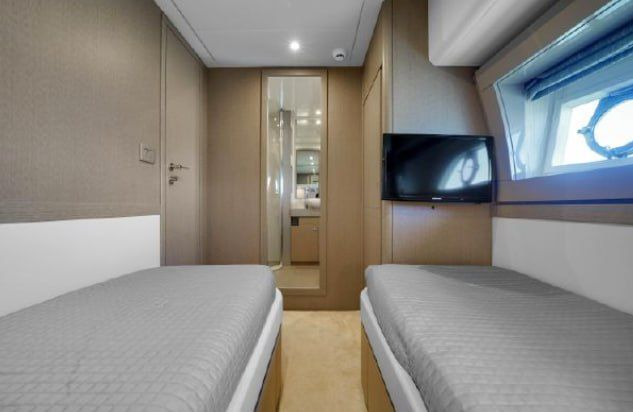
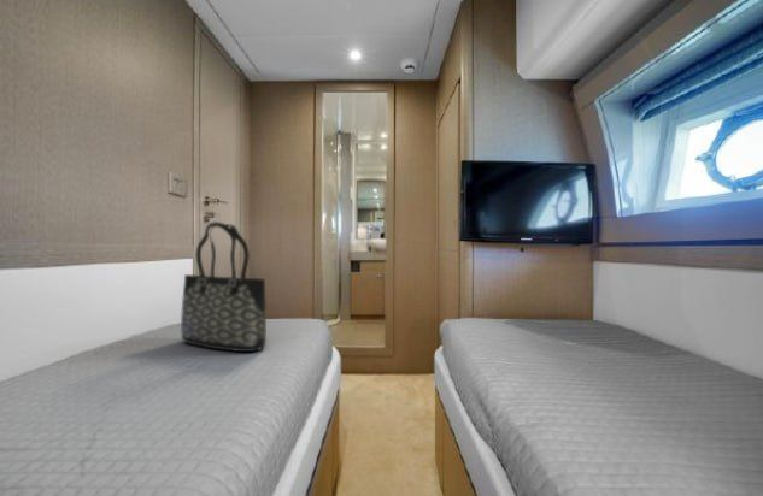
+ tote bag [180,220,268,353]
